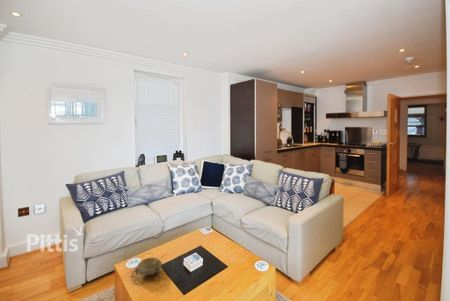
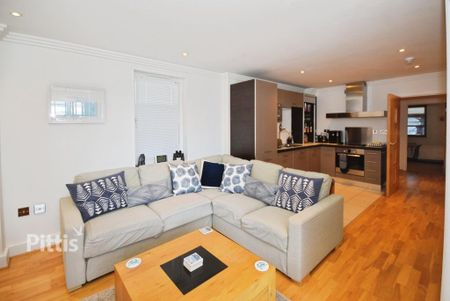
- decorative bowl [130,257,163,281]
